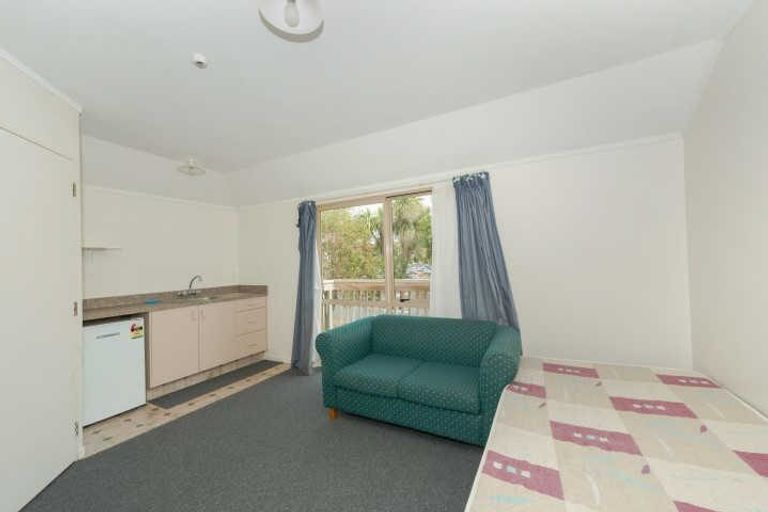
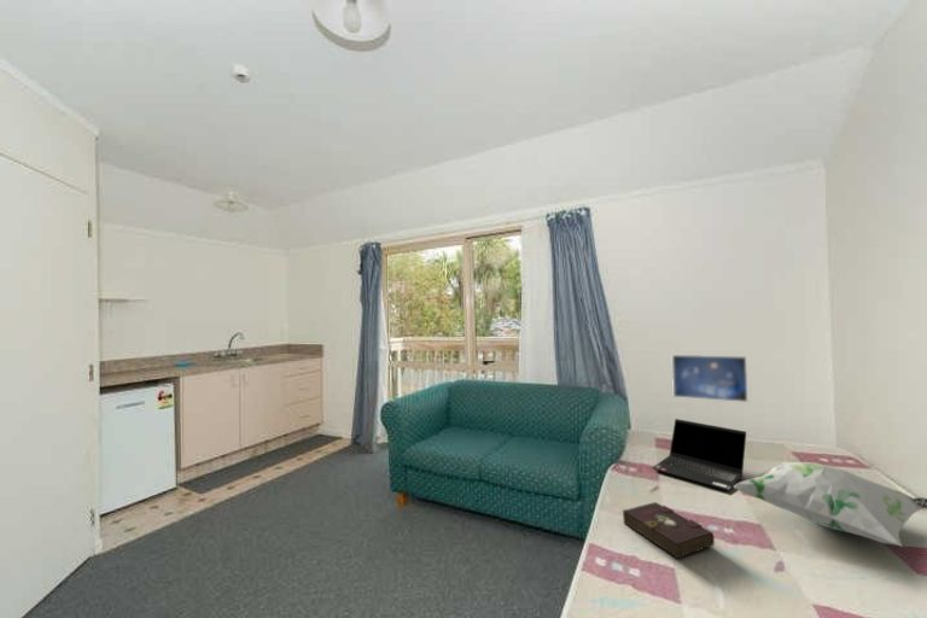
+ book [622,501,716,560]
+ decorative pillow [733,461,927,547]
+ laptop computer [651,418,747,492]
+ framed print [671,354,748,403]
